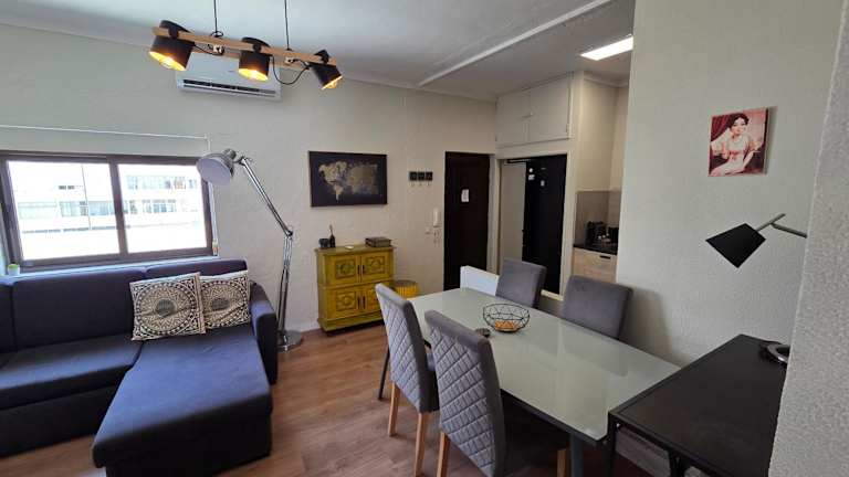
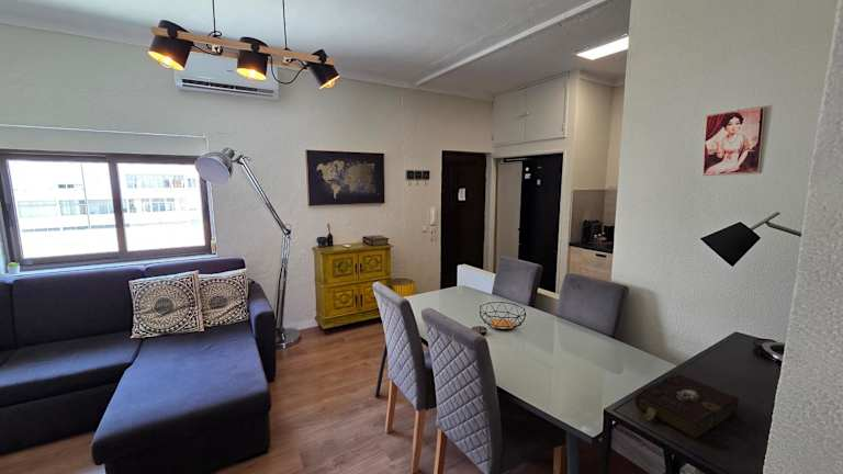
+ book [634,373,740,440]
